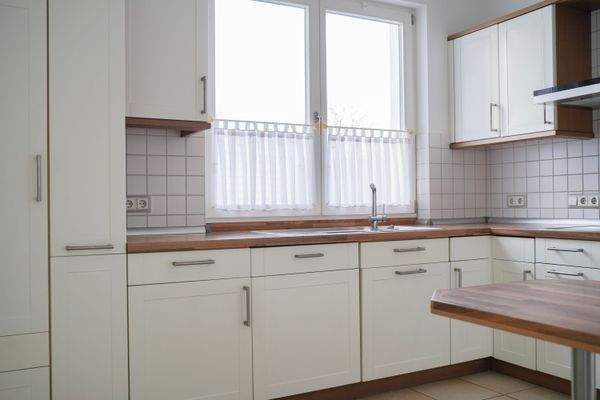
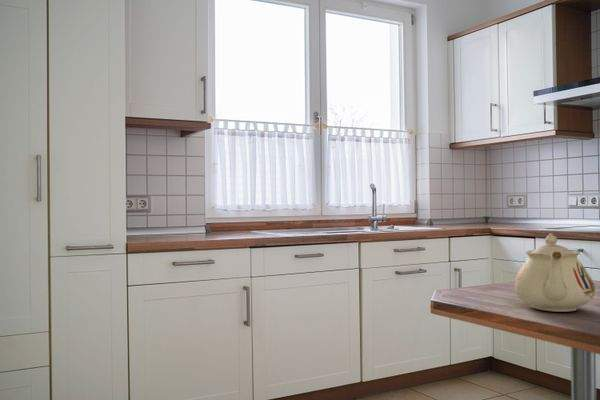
+ teapot [513,232,596,313]
